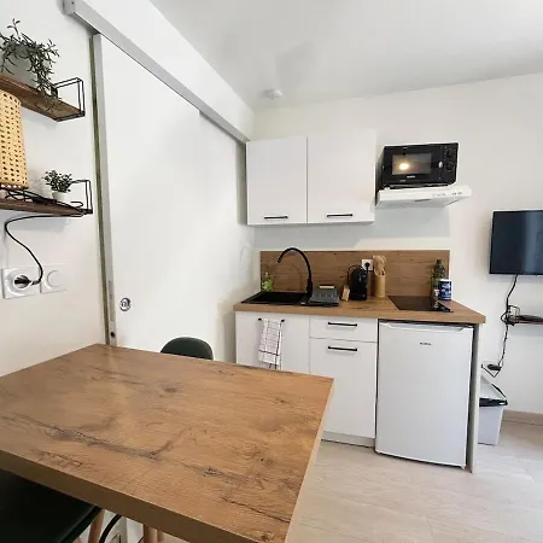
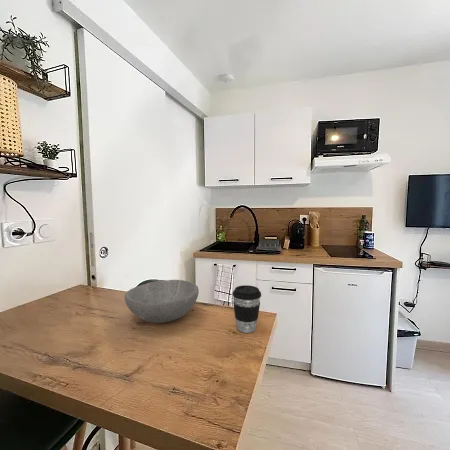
+ coffee cup [232,284,262,334]
+ bowl [124,279,200,324]
